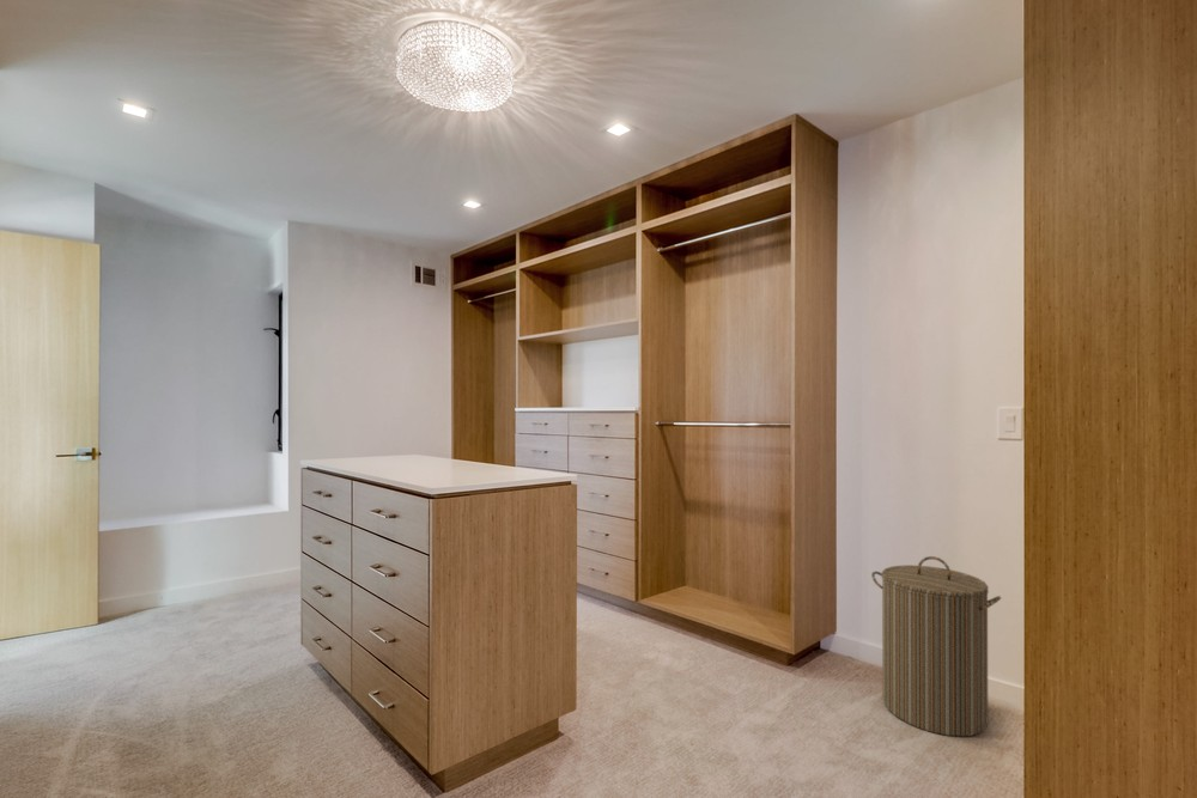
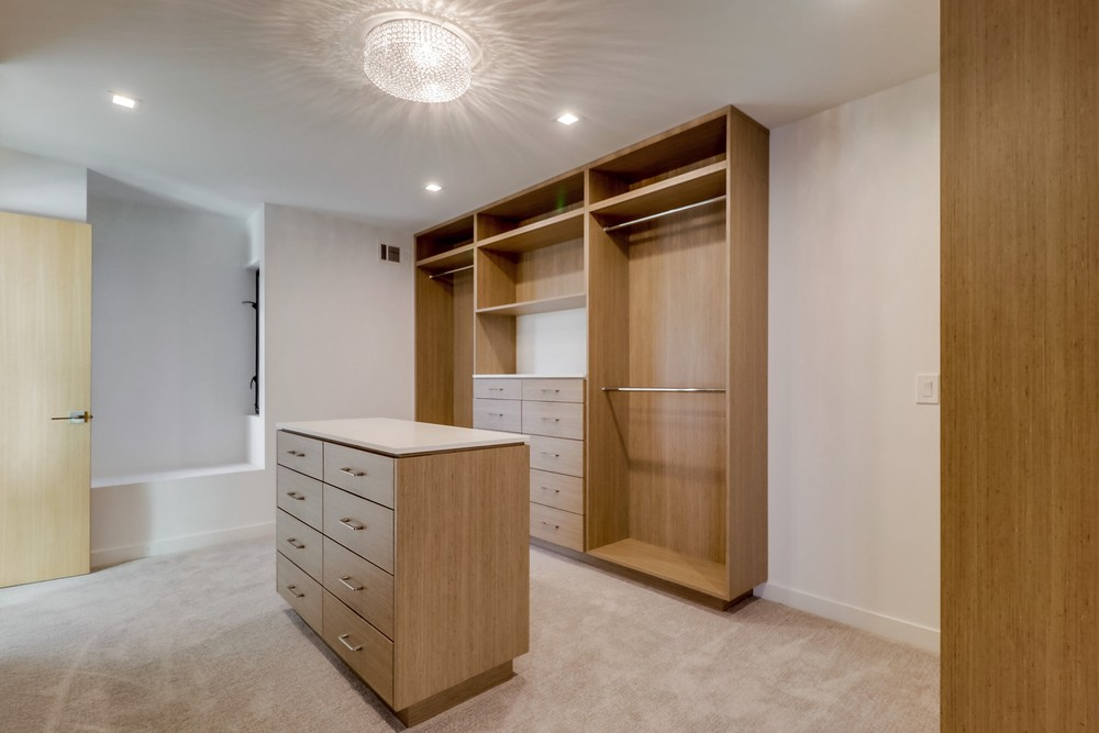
- laundry hamper [870,555,1002,738]
